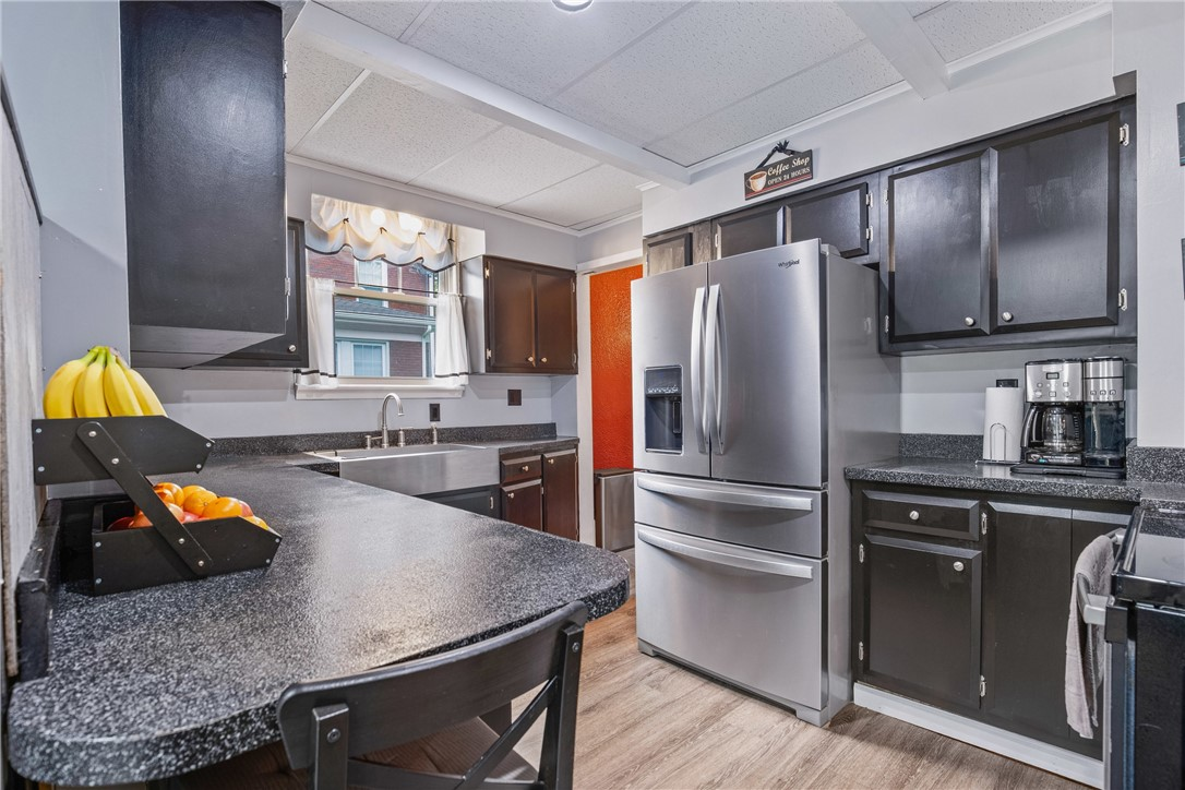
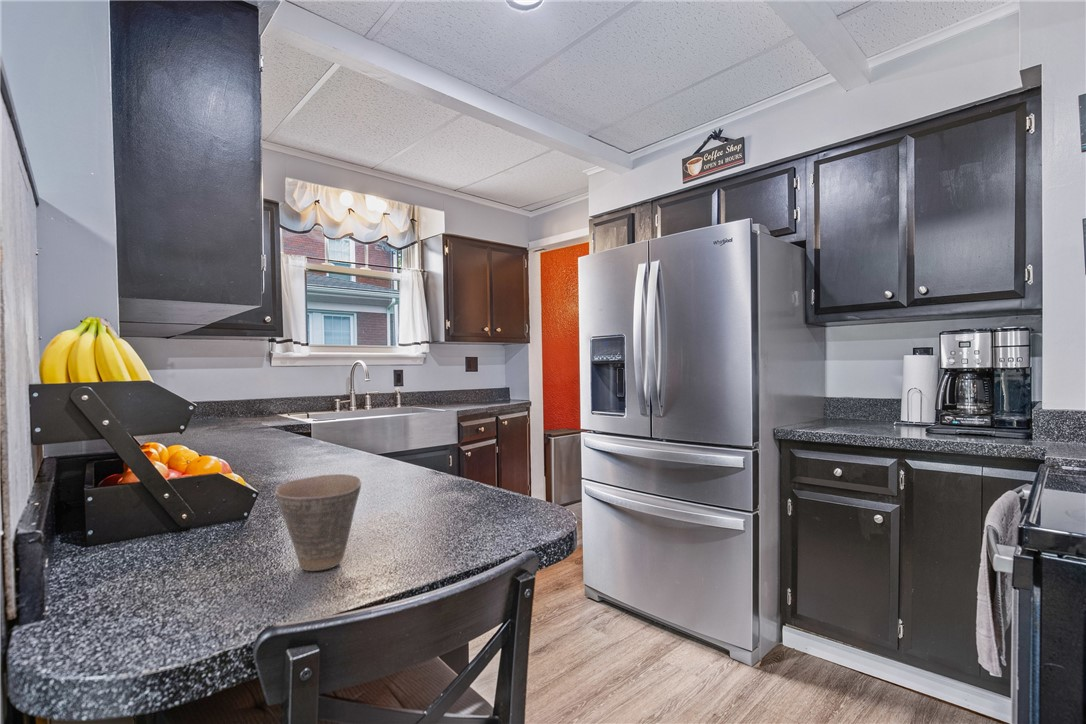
+ cup [274,473,362,572]
